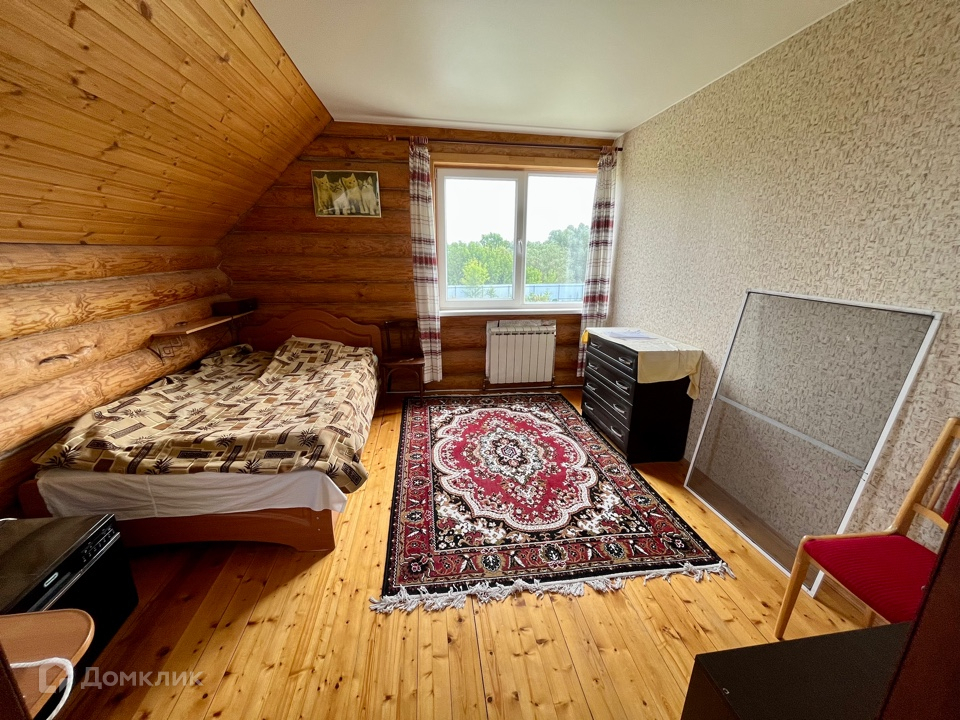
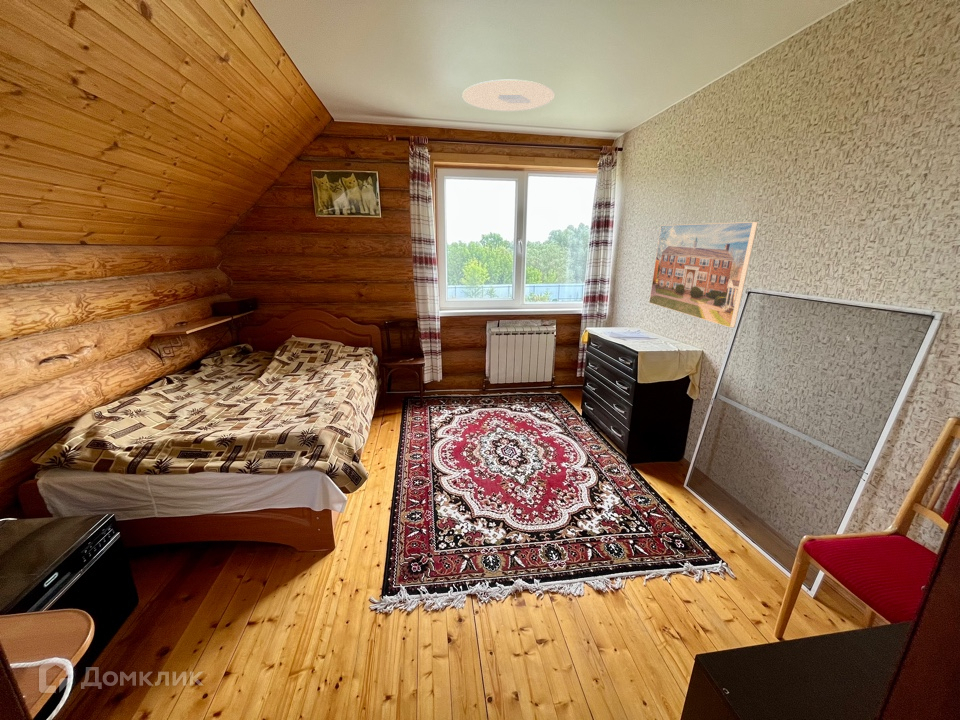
+ ceiling light [461,79,555,112]
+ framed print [648,221,759,329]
